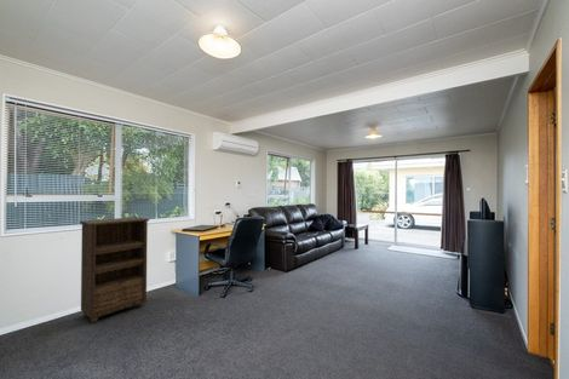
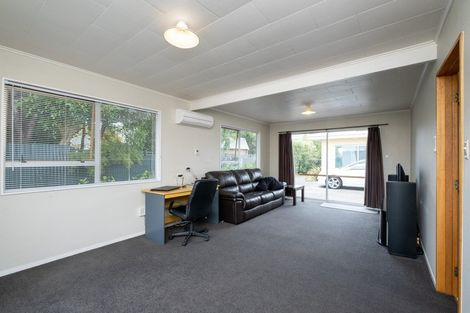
- bookshelf [79,216,150,323]
